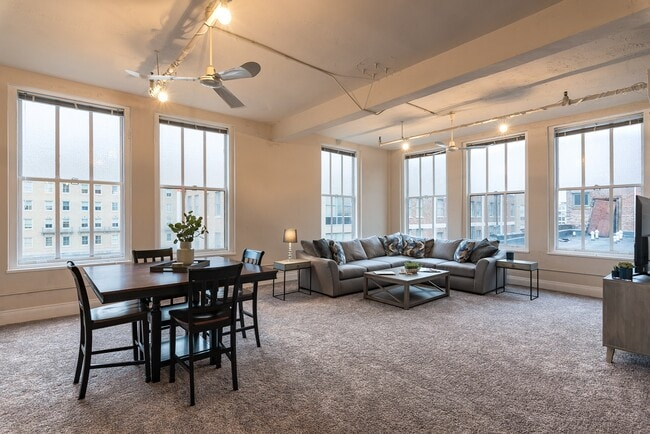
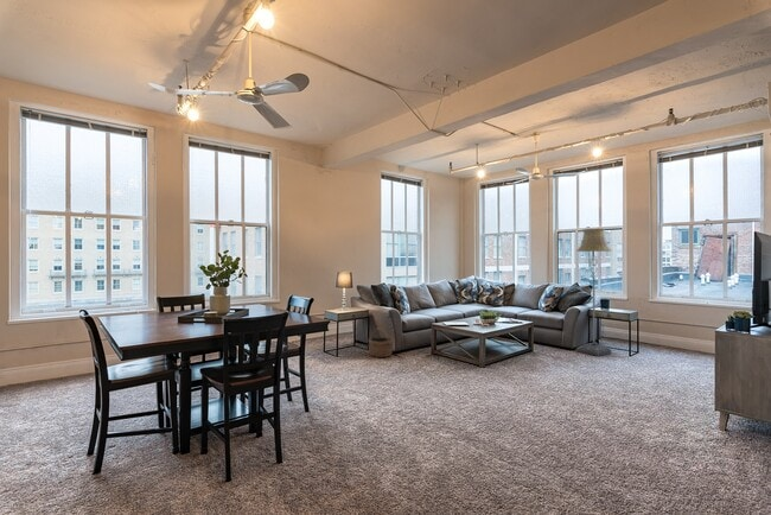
+ wicker basket [368,328,395,358]
+ floor lamp [575,228,612,357]
